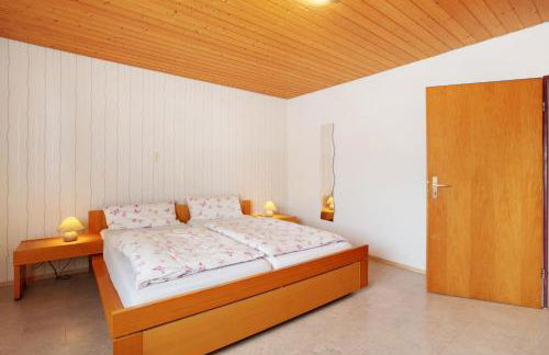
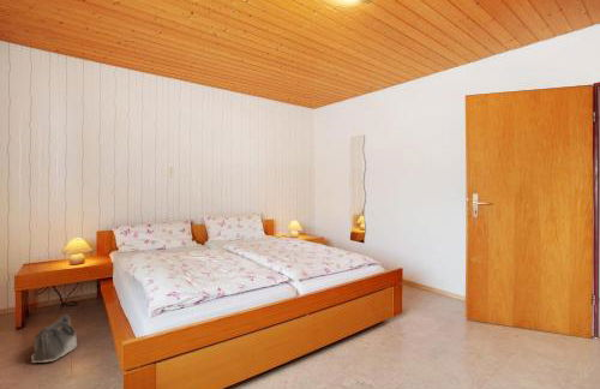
+ saddlebag [30,313,78,364]
